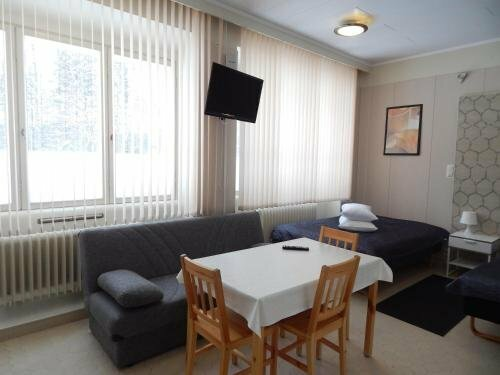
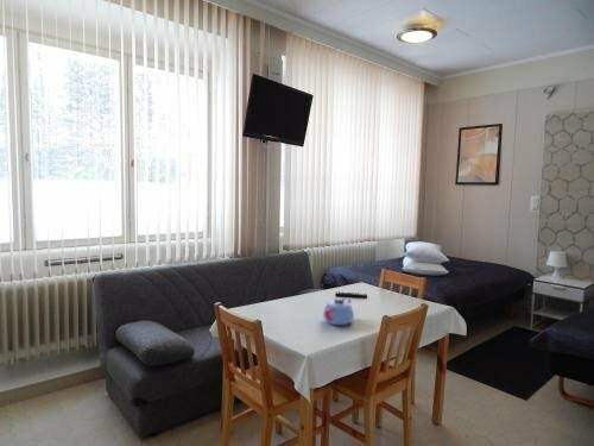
+ teapot [322,296,355,326]
